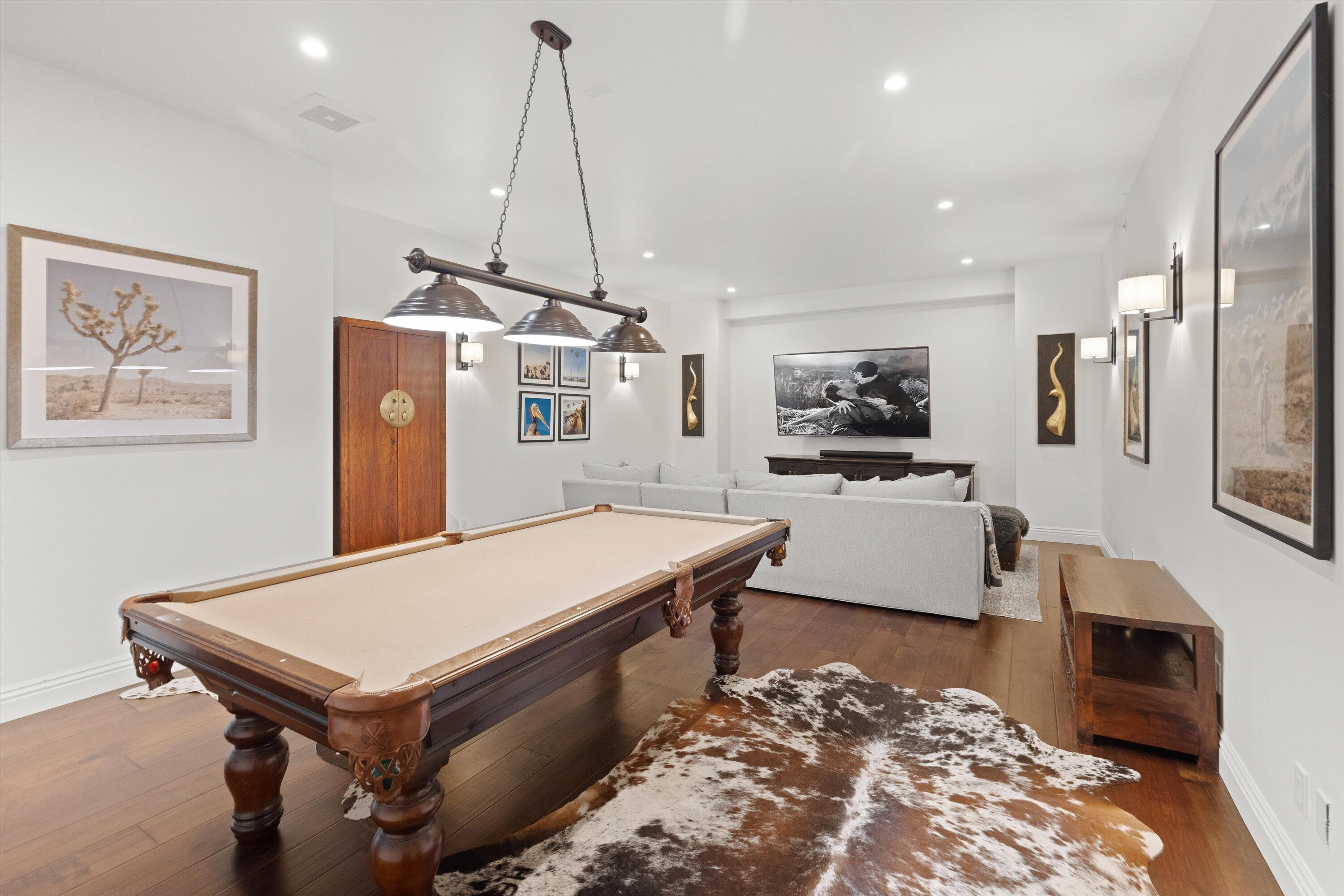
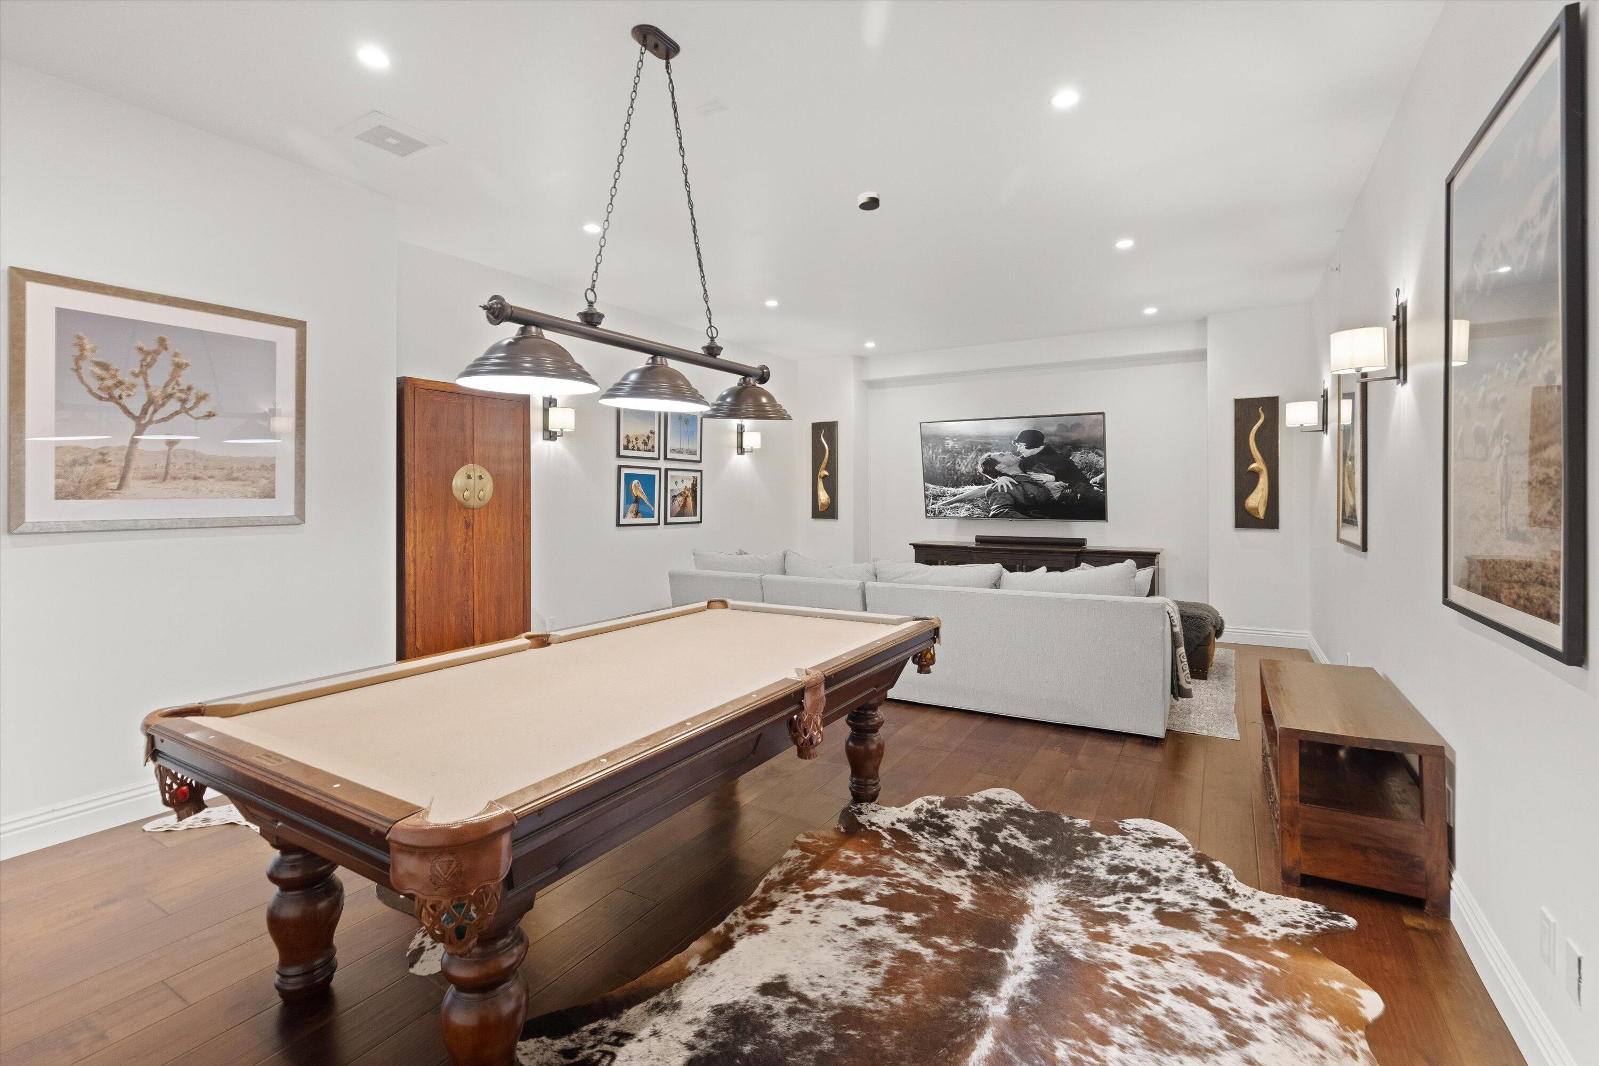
+ smoke detector [858,190,880,211]
